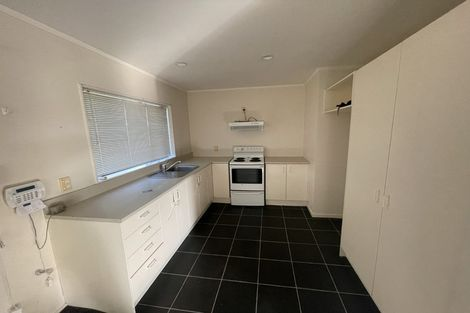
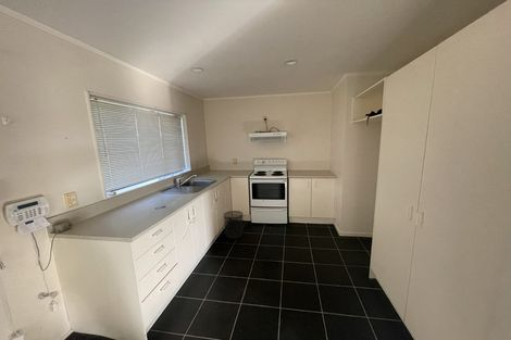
+ waste bin [223,210,244,240]
